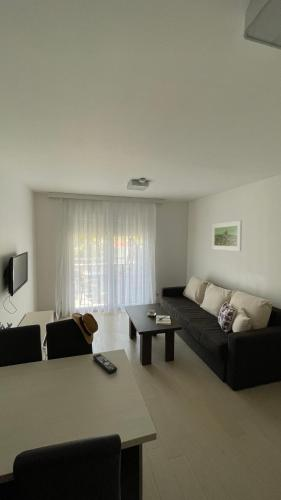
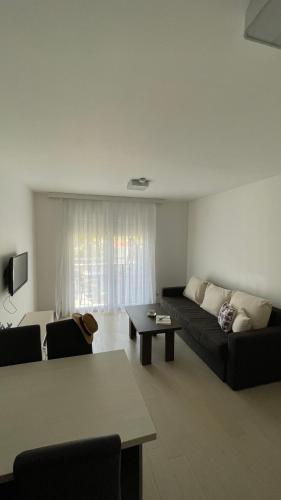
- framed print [211,220,243,252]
- remote control [92,353,118,374]
